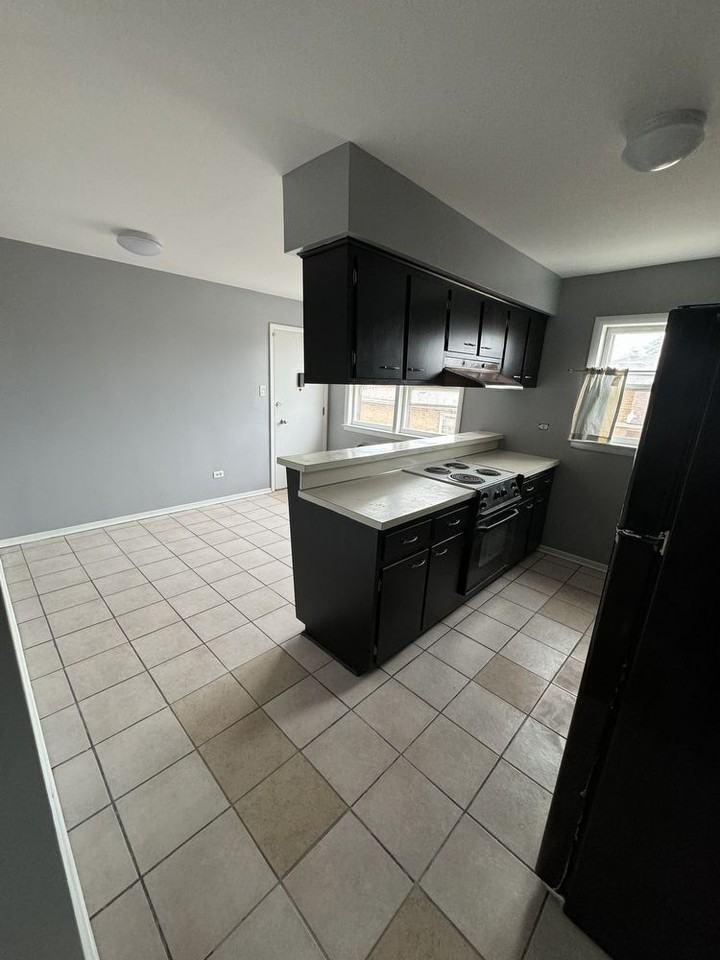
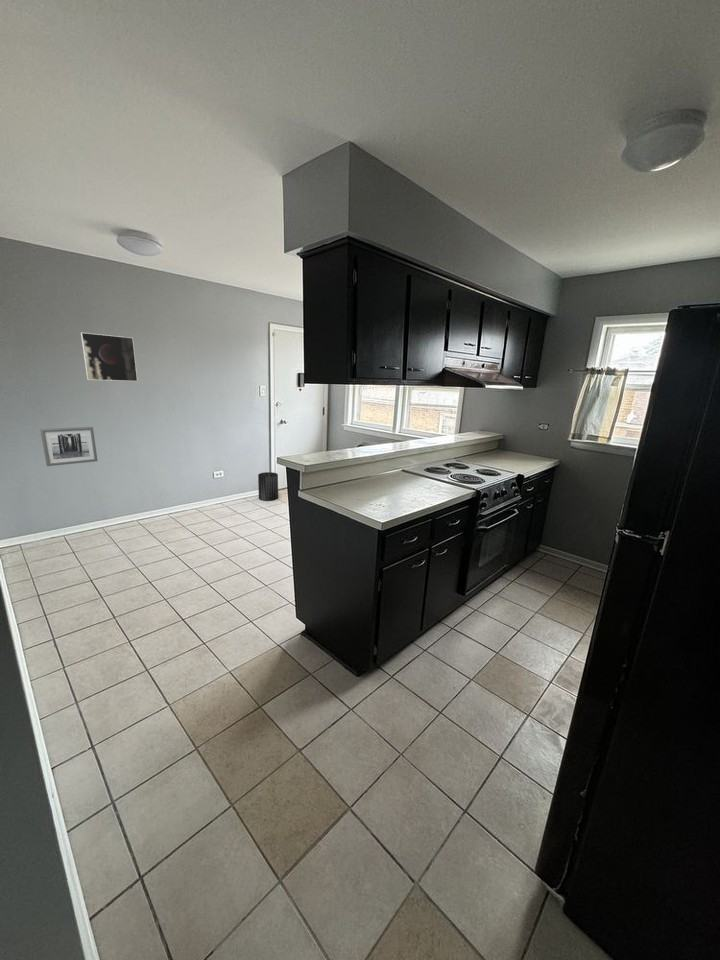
+ wall art [39,426,99,467]
+ trash can [257,471,279,502]
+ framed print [80,331,139,382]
